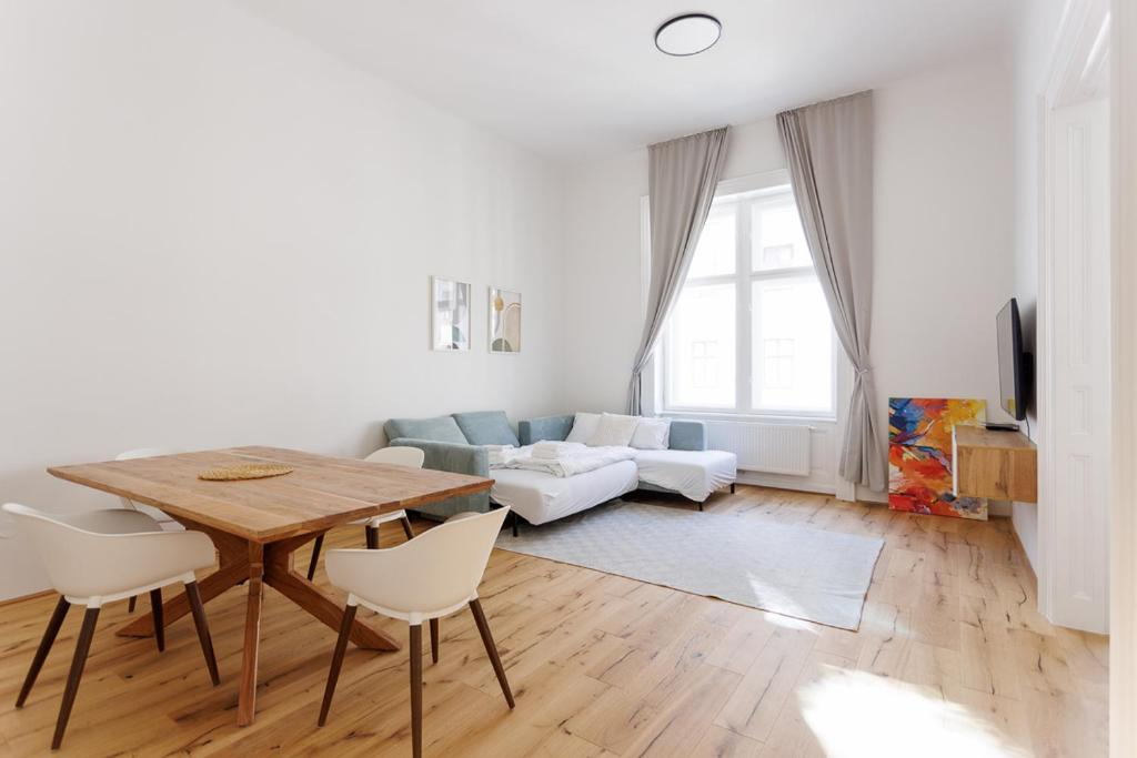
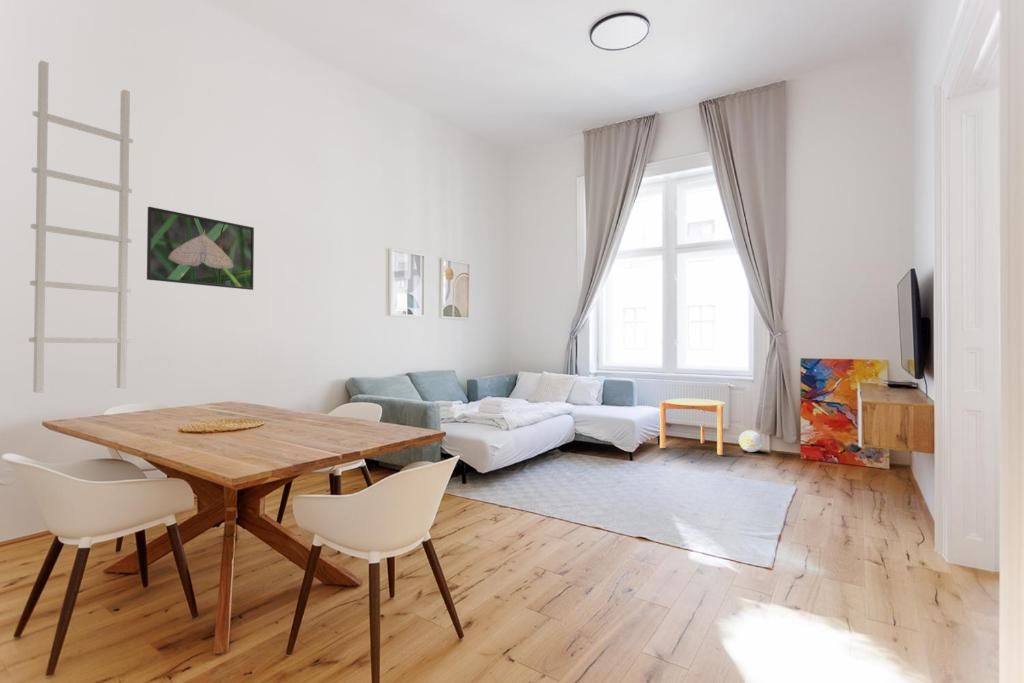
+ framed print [146,206,255,291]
+ blanket ladder [28,59,134,394]
+ side table [659,398,726,456]
+ decorative ball [738,429,763,453]
